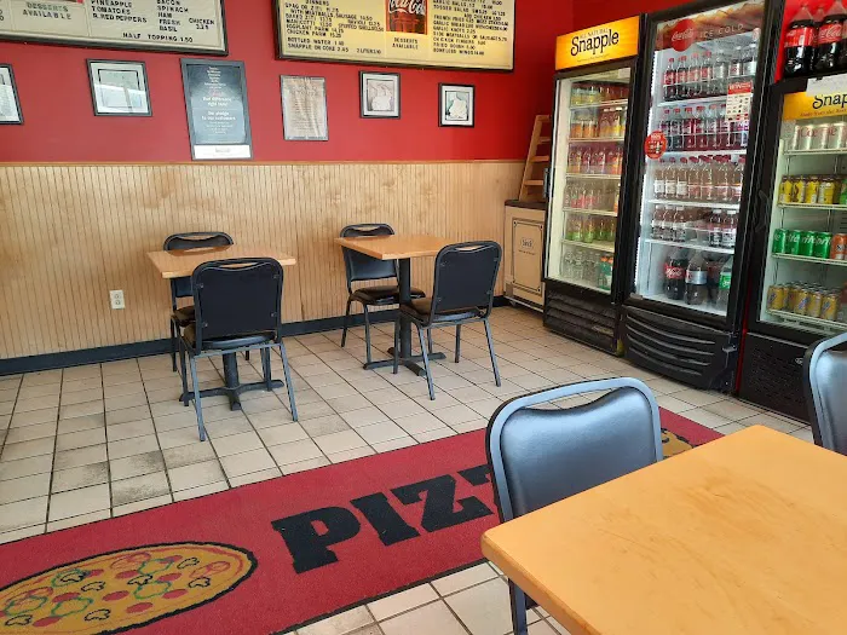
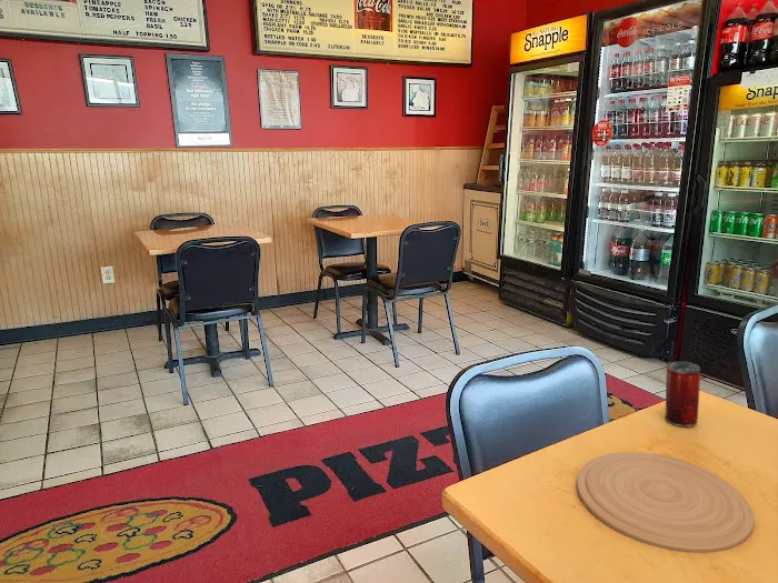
+ beverage can [664,361,701,428]
+ plate [576,451,755,554]
